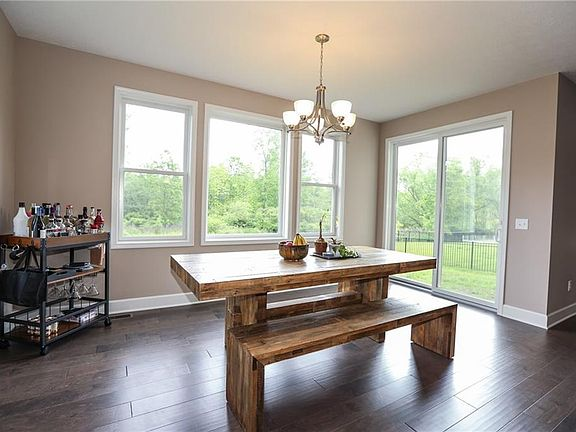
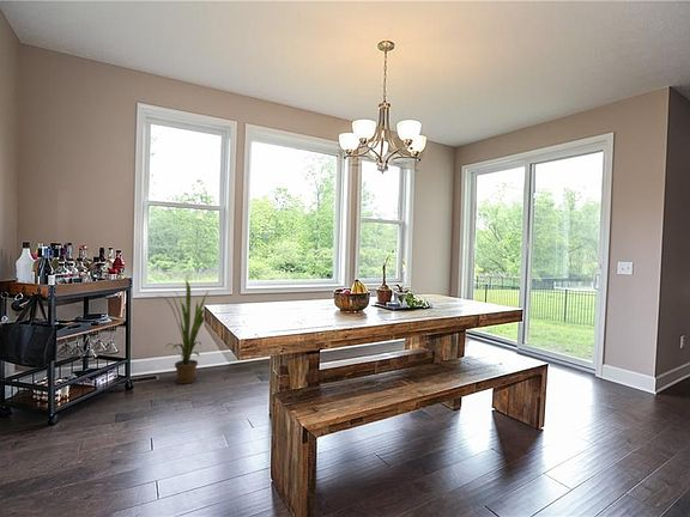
+ house plant [157,279,210,385]
